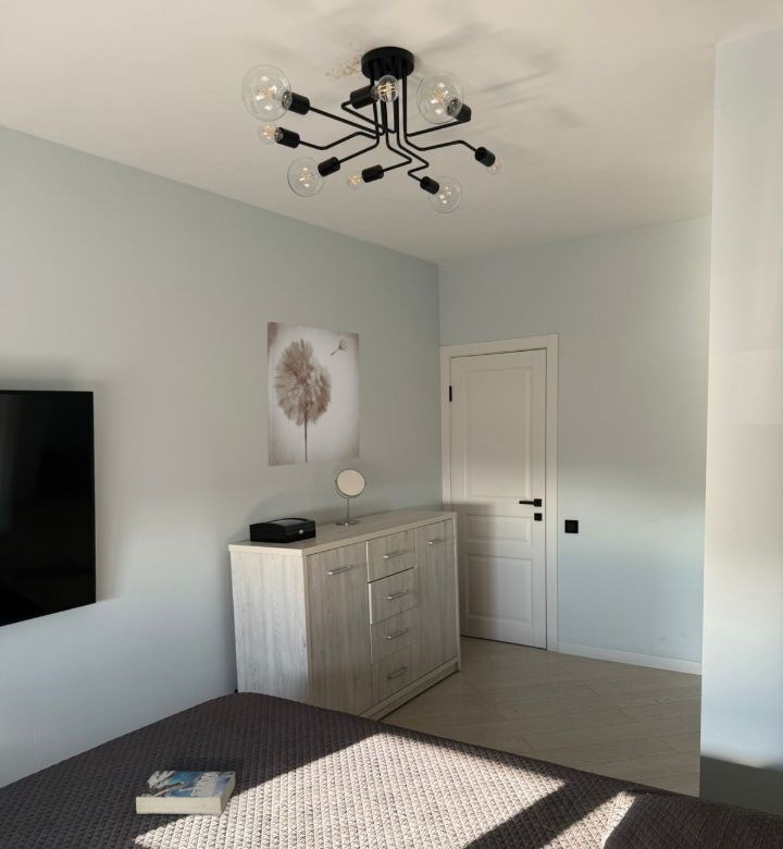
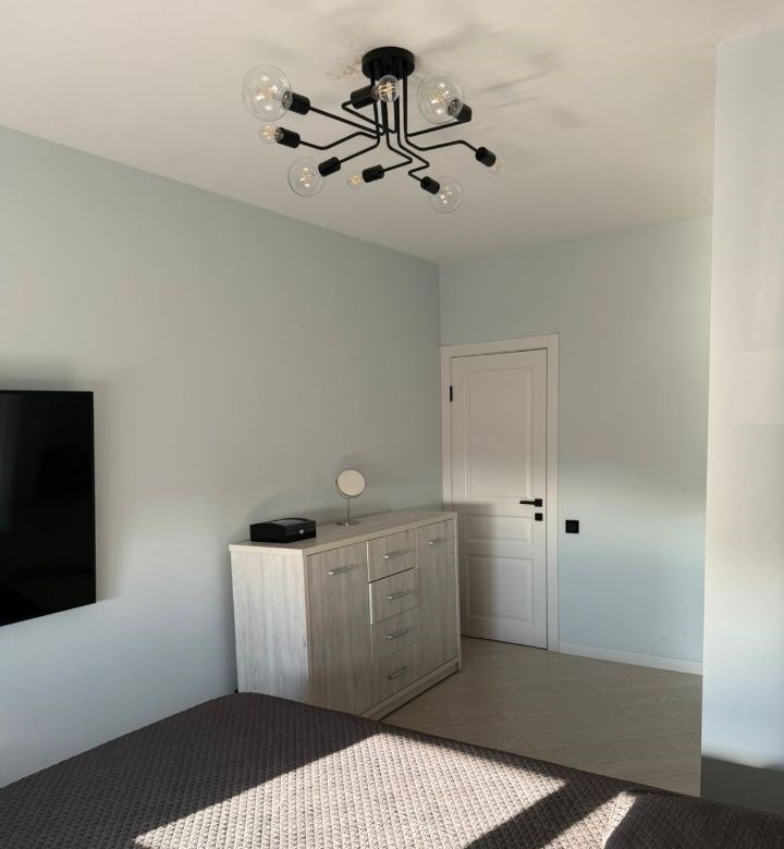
- book [135,770,236,816]
- wall art [266,321,360,467]
